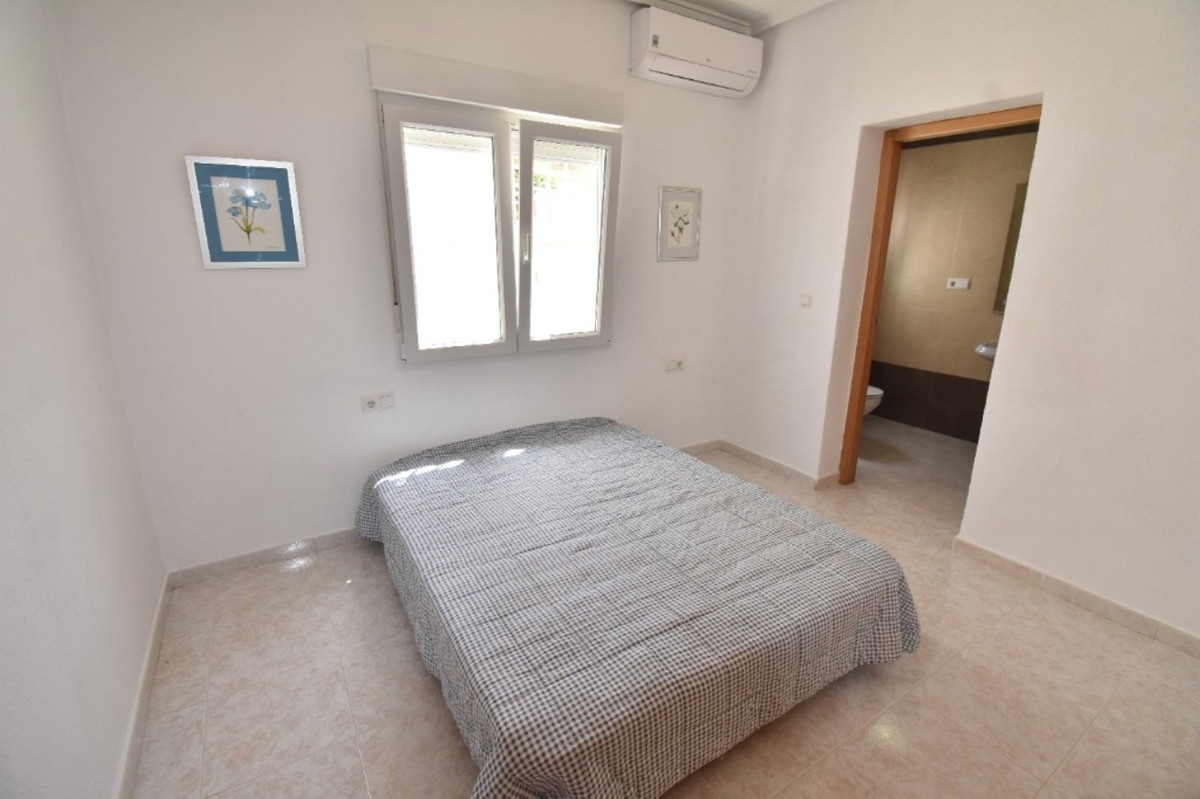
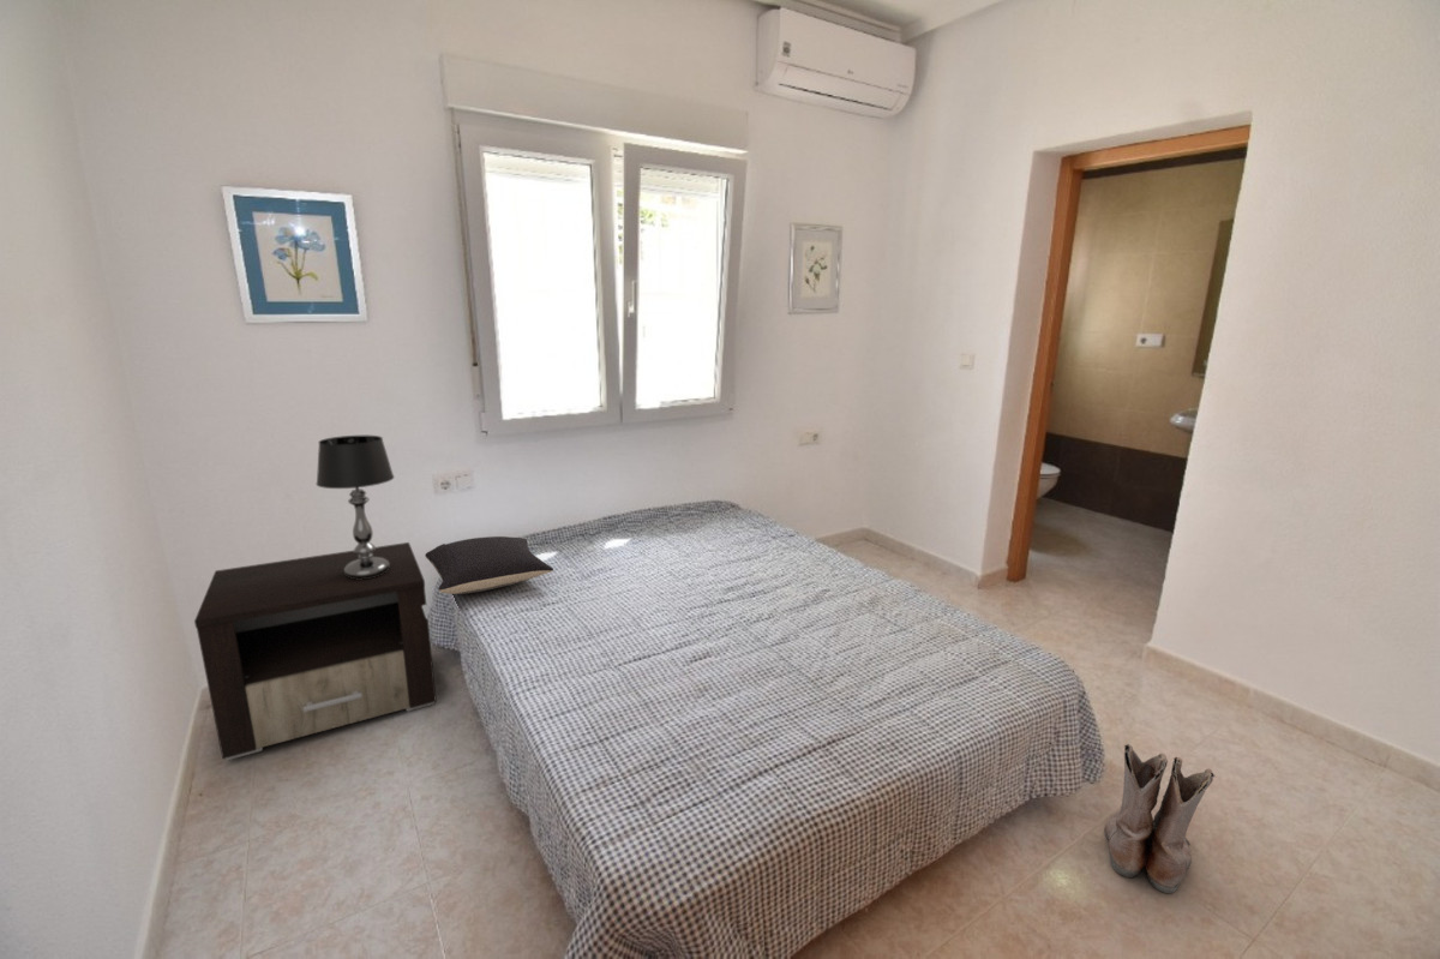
+ boots [1103,743,1217,894]
+ nightstand [193,541,438,761]
+ table lamp [316,434,396,580]
+ pillow [424,535,554,595]
